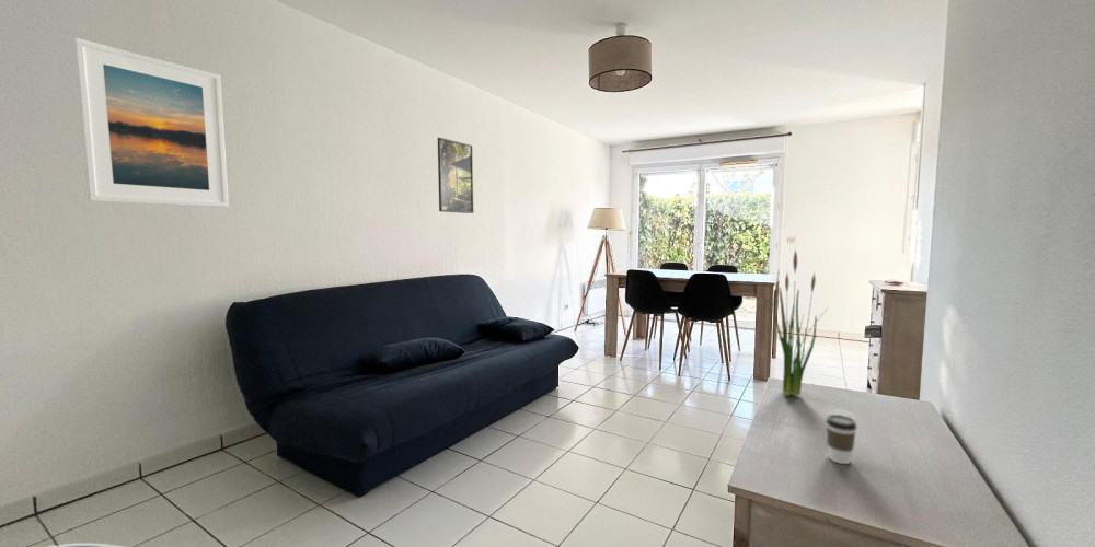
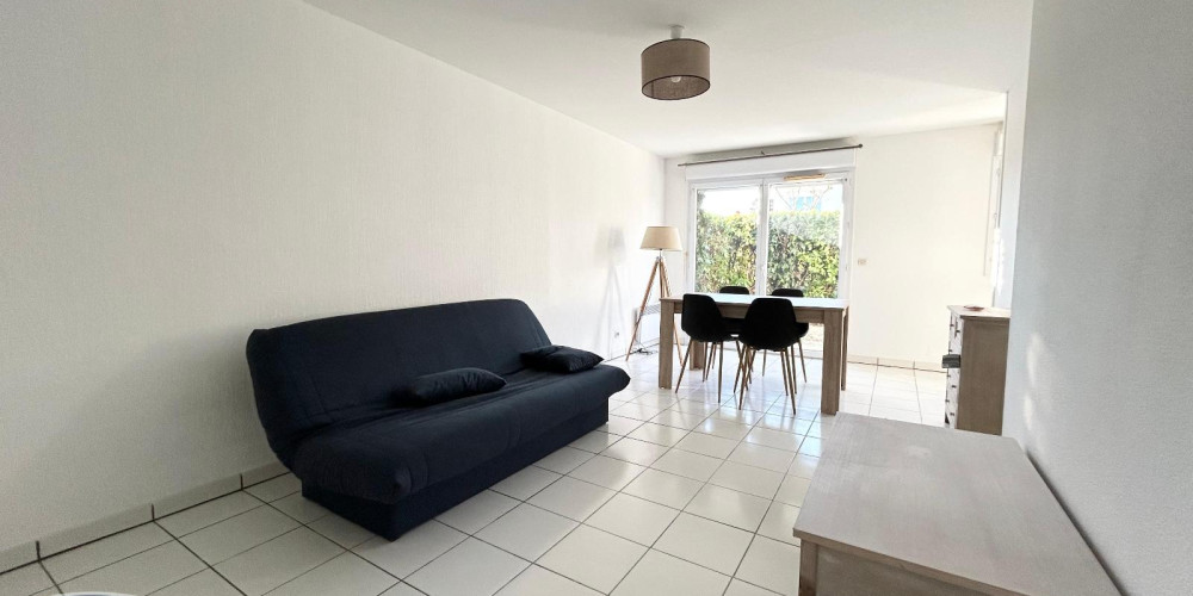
- plant [772,247,829,397]
- coffee cup [825,414,858,465]
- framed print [72,37,230,208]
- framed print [437,137,474,214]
